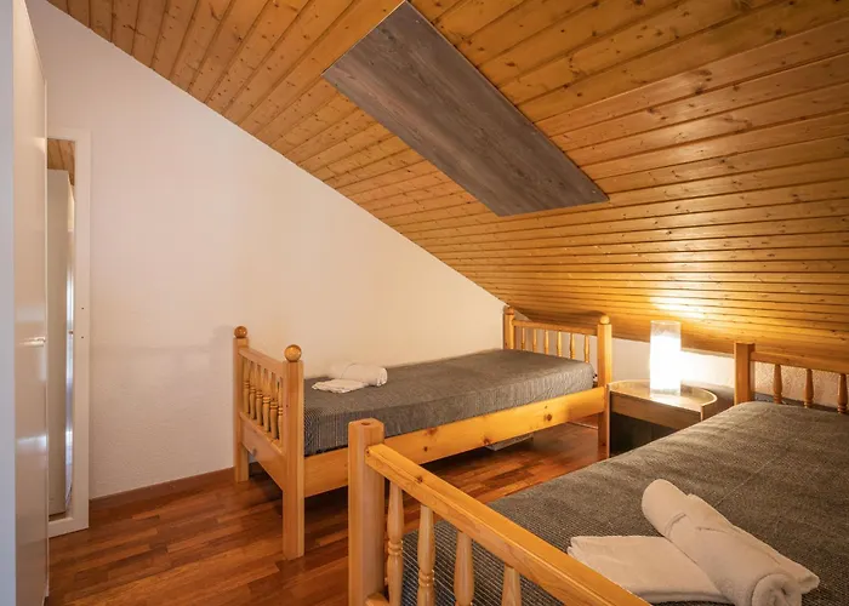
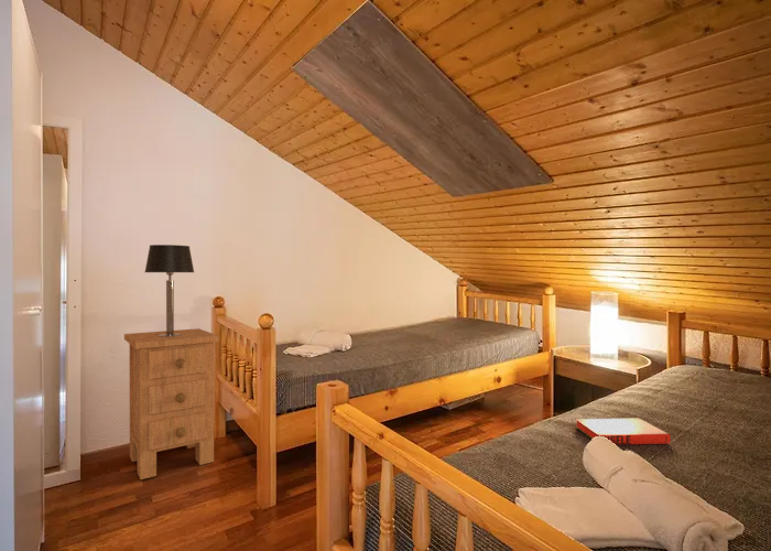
+ table lamp [144,244,195,337]
+ hardback book [575,418,672,446]
+ nightstand [123,327,220,480]
